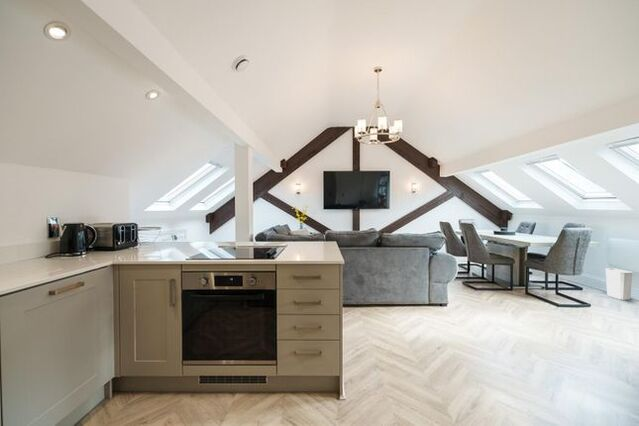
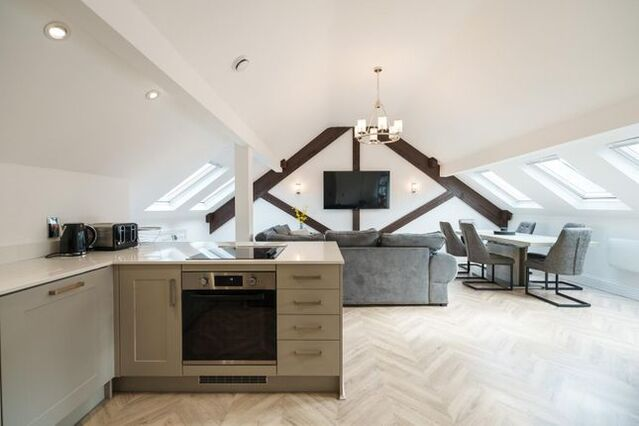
- trash can [604,267,634,301]
